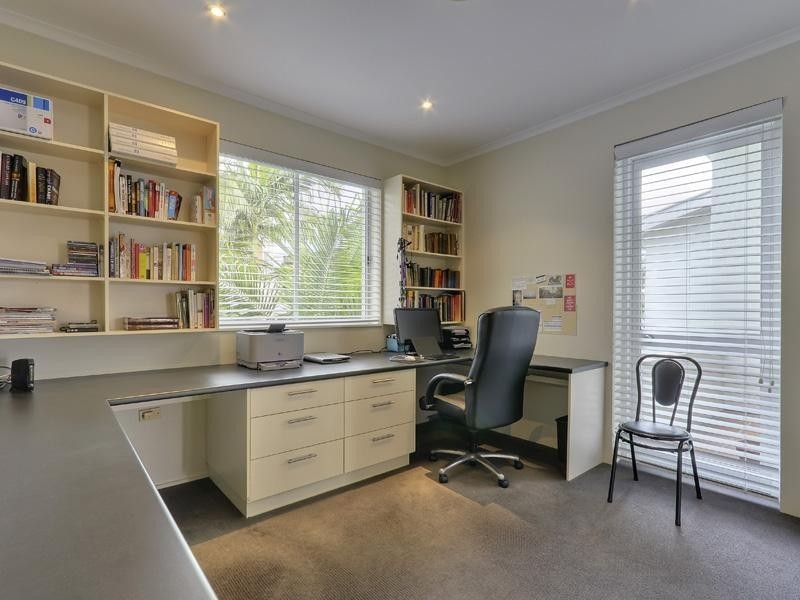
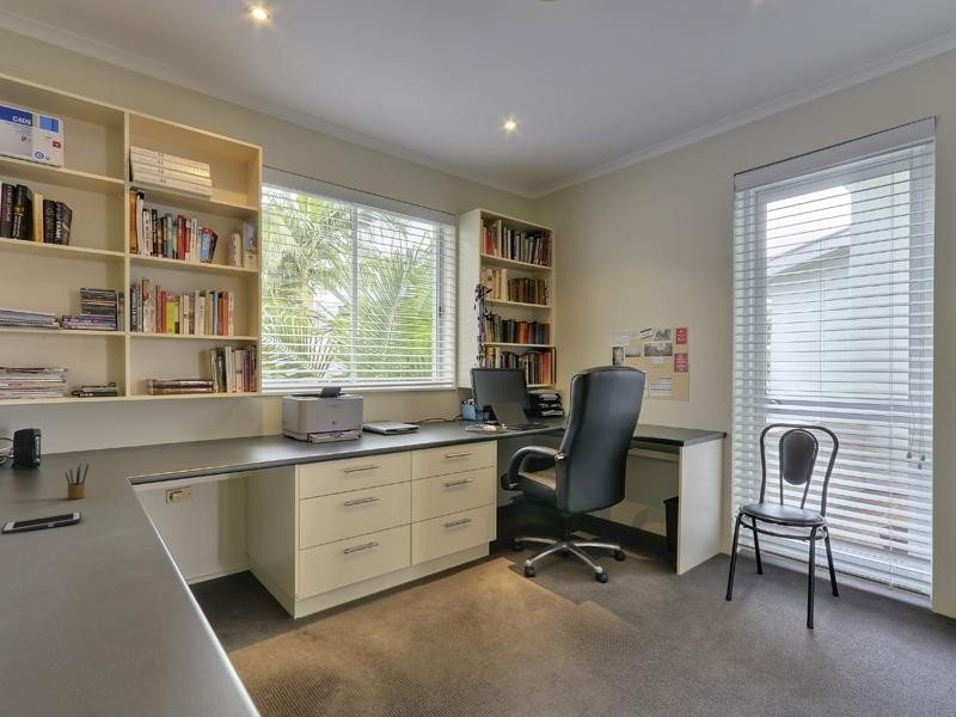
+ cell phone [0,510,82,535]
+ pencil box [65,462,90,501]
